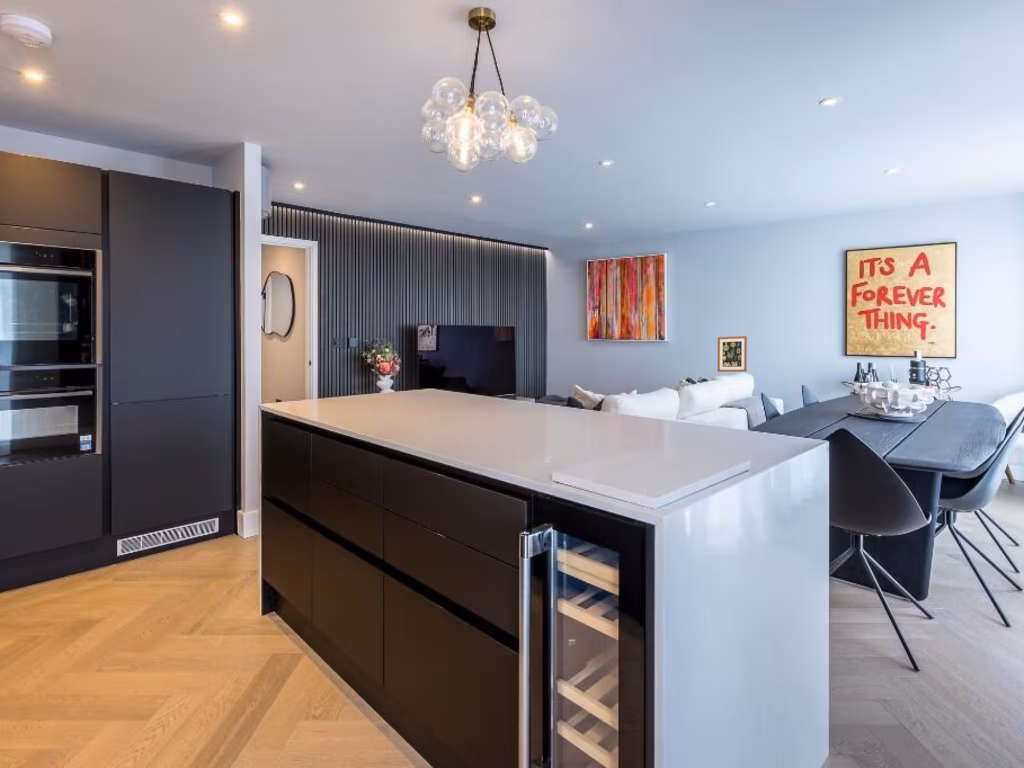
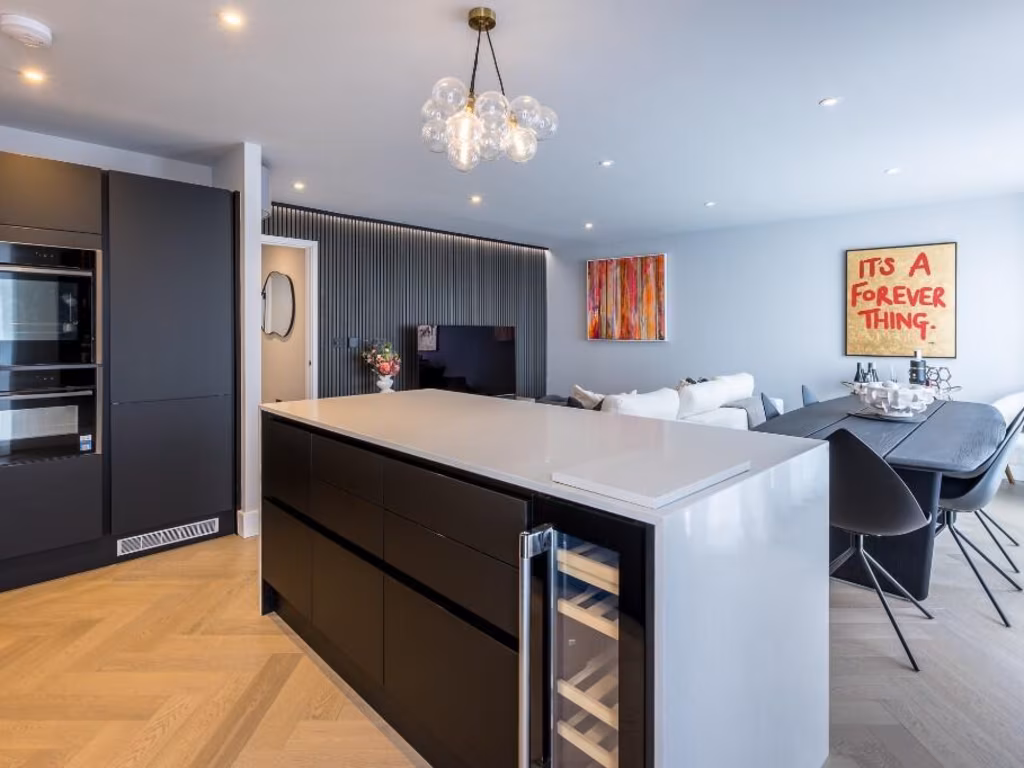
- wall art [717,335,748,373]
